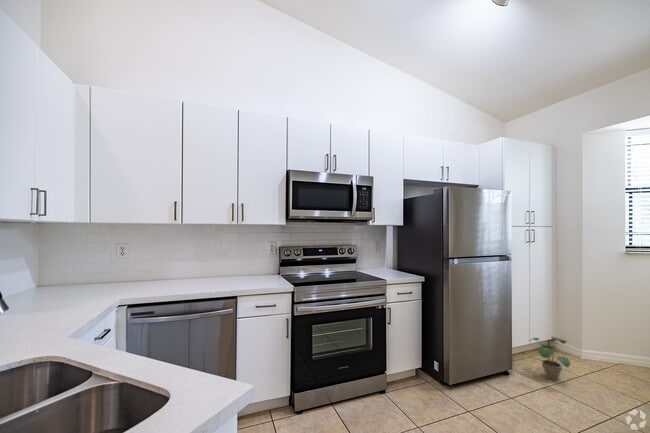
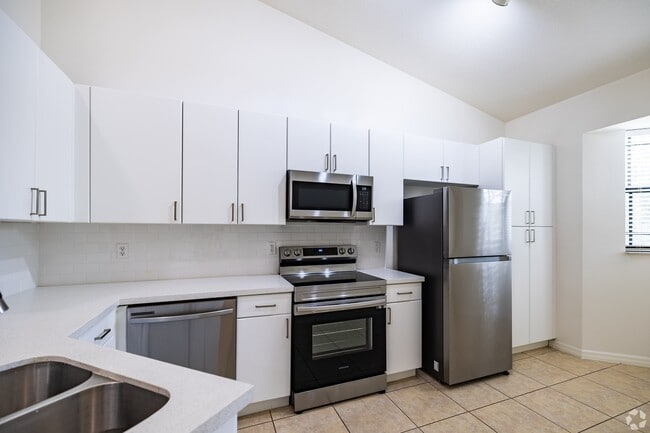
- potted plant [528,335,571,381]
